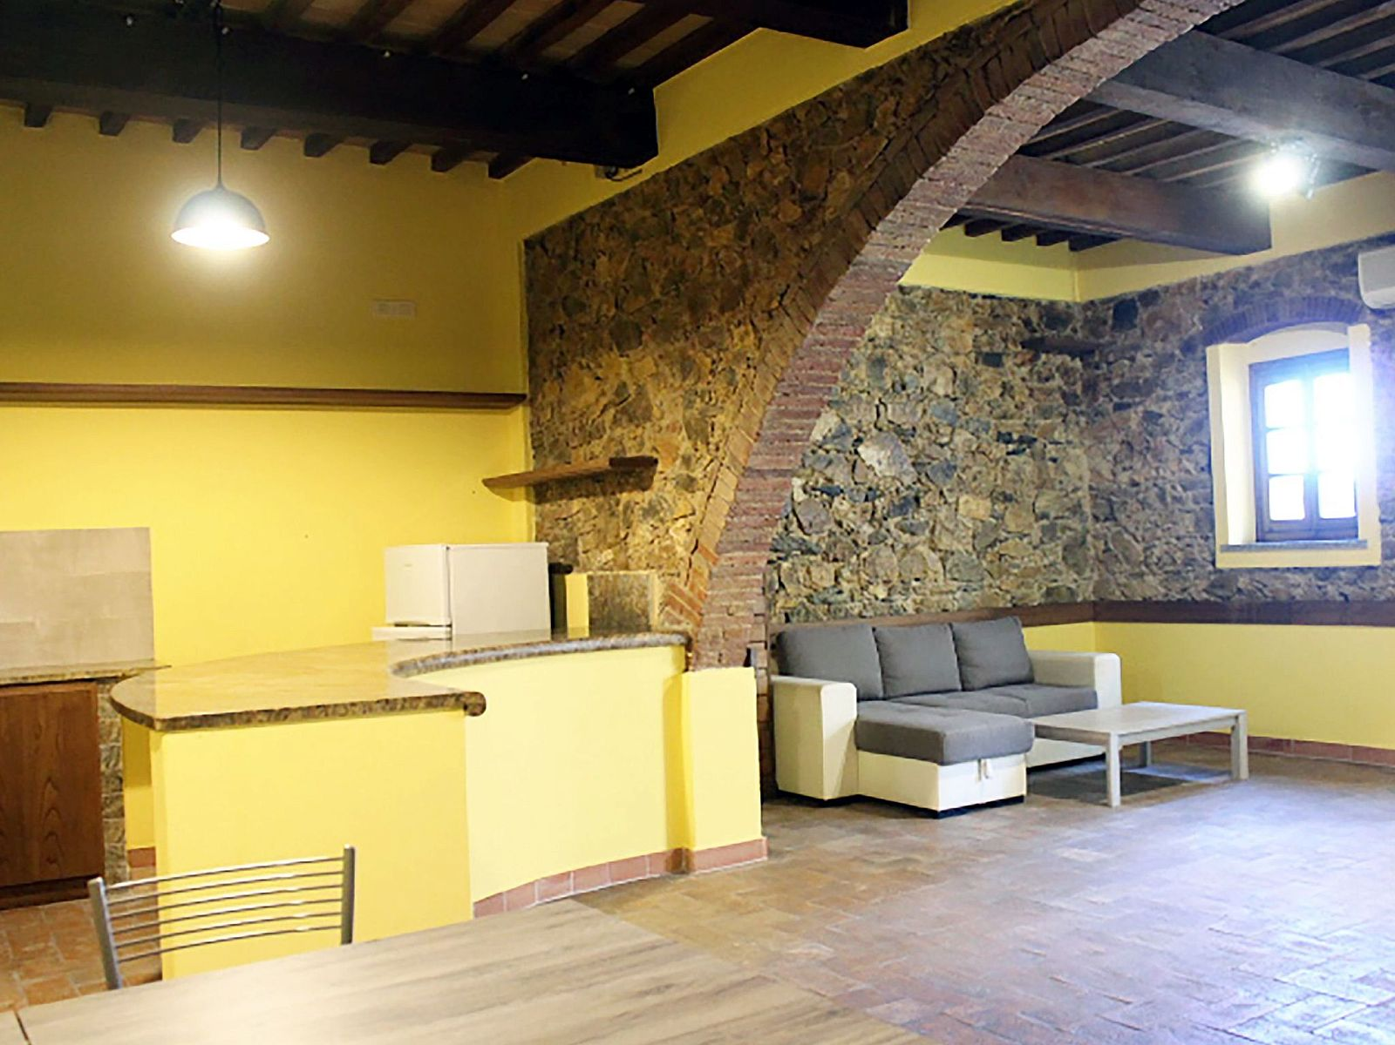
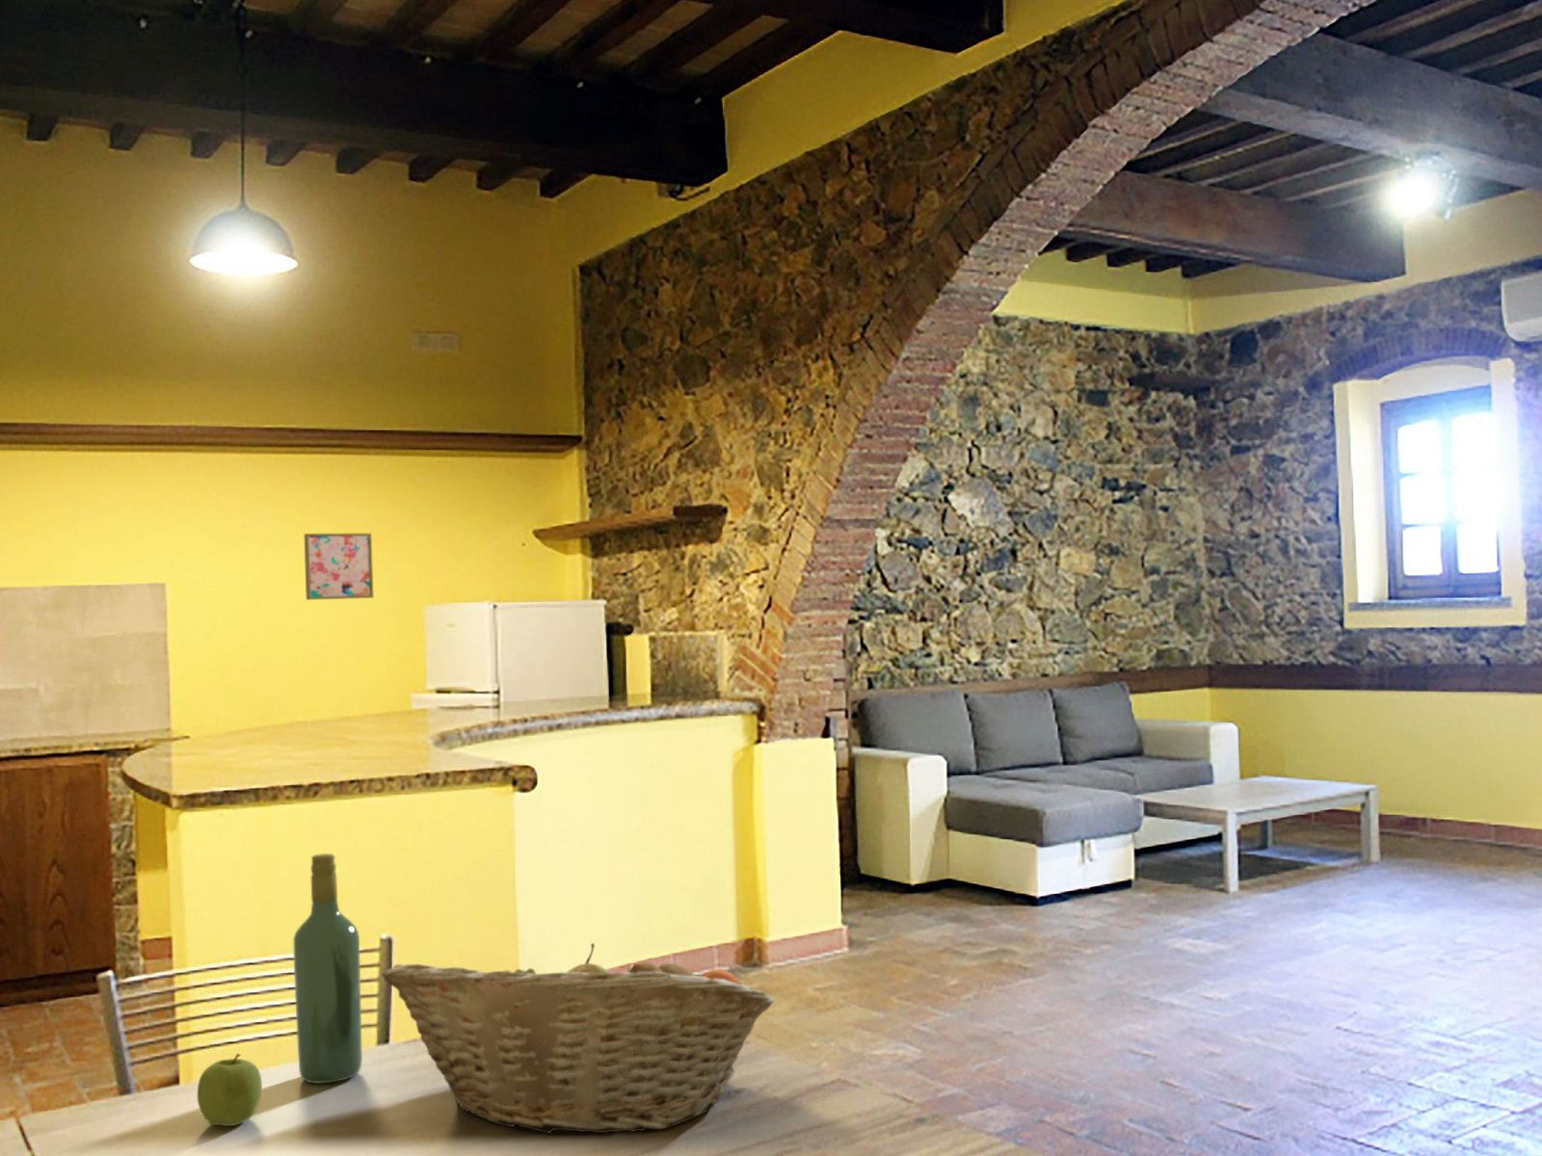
+ wine bottle [293,852,363,1084]
+ fruit basket [381,942,776,1134]
+ fruit [197,1053,263,1127]
+ wall art [304,533,375,601]
